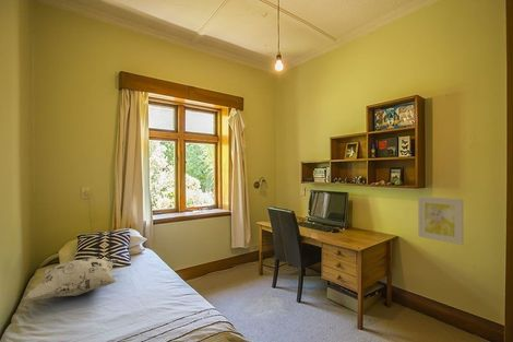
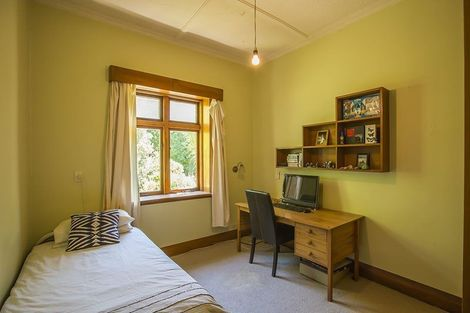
- wall art [417,196,465,246]
- decorative pillow [23,257,119,302]
